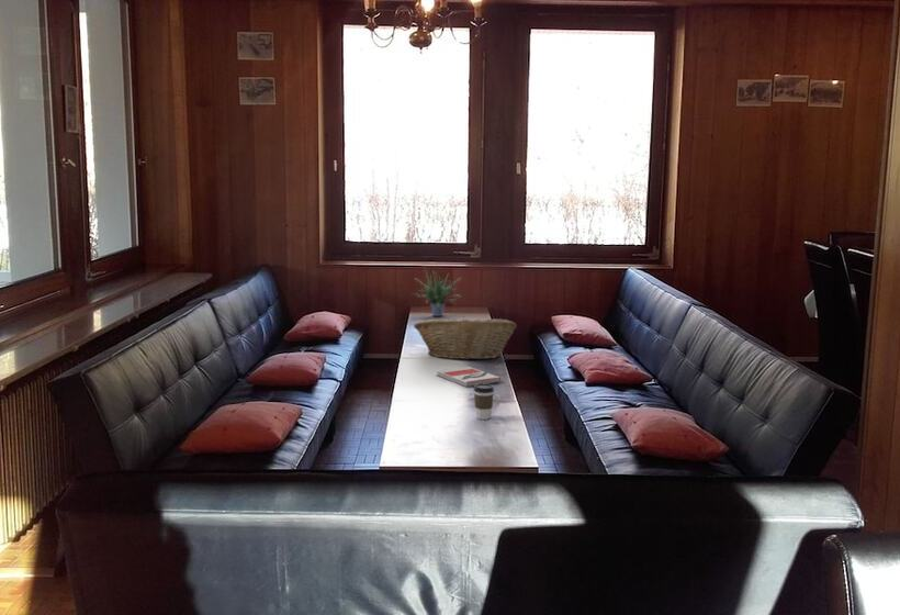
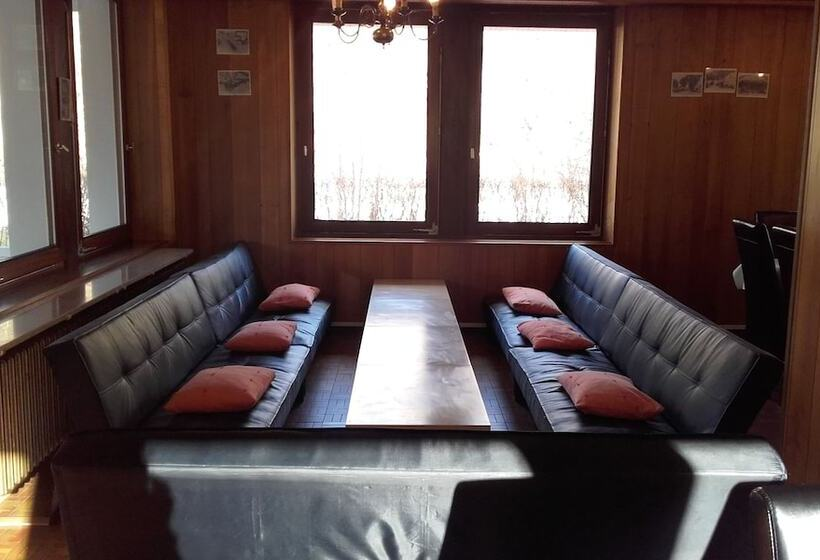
- book [436,366,502,388]
- fruit basket [413,315,518,361]
- coffee cup [473,383,495,421]
- potted plant [412,262,462,317]
